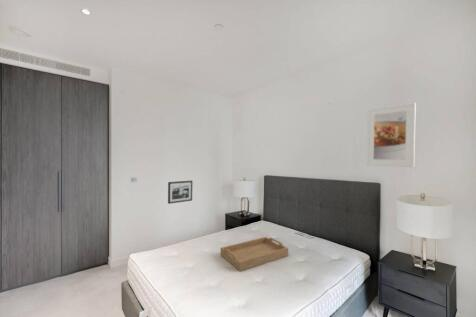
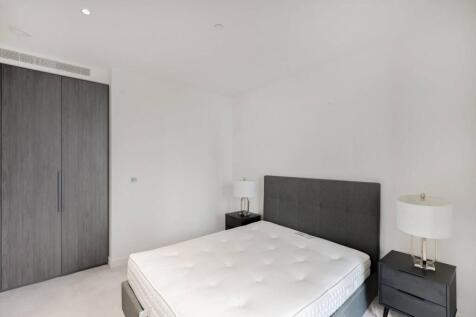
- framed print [365,102,417,168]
- serving tray [220,236,289,272]
- picture frame [167,180,193,205]
